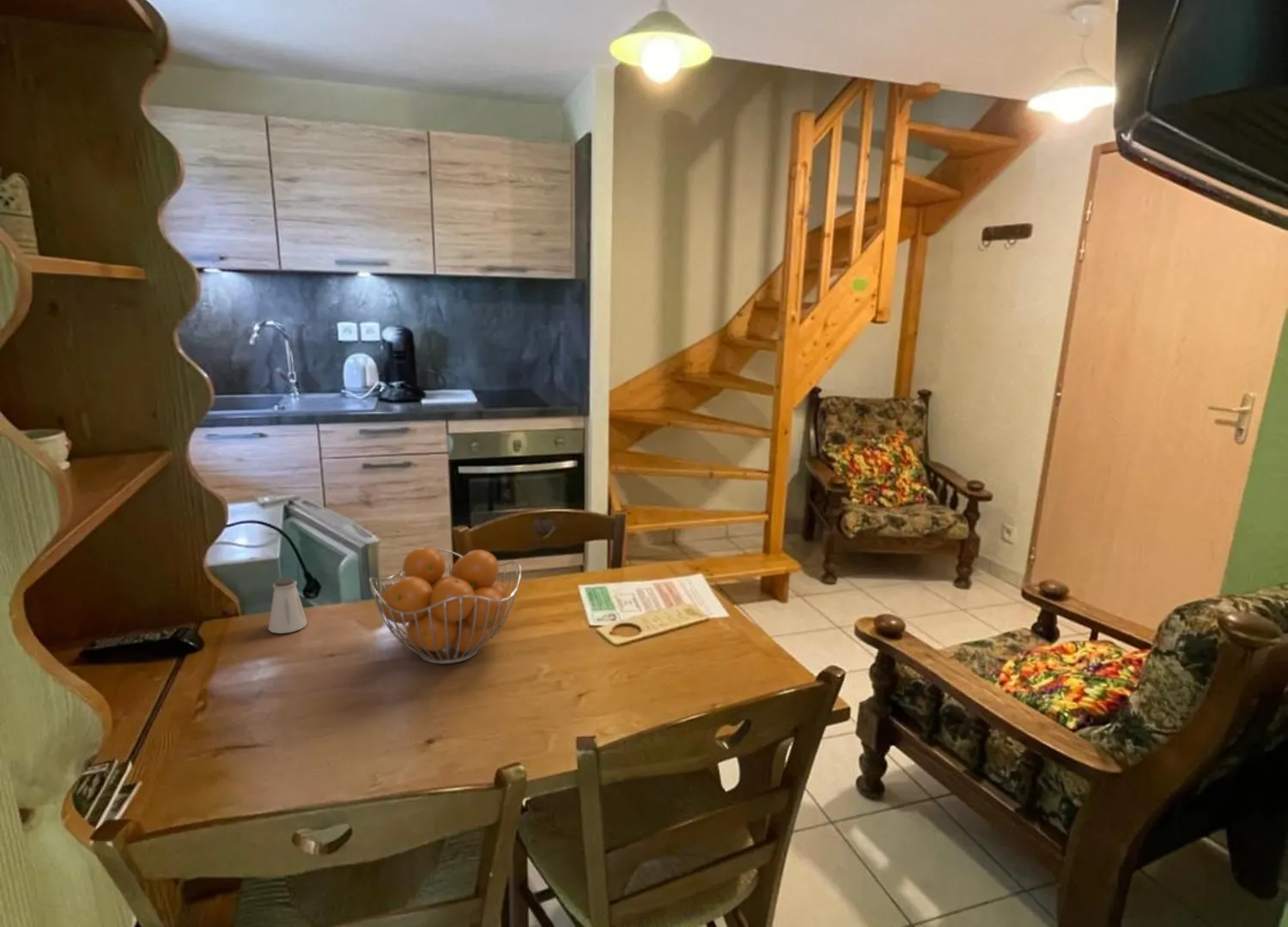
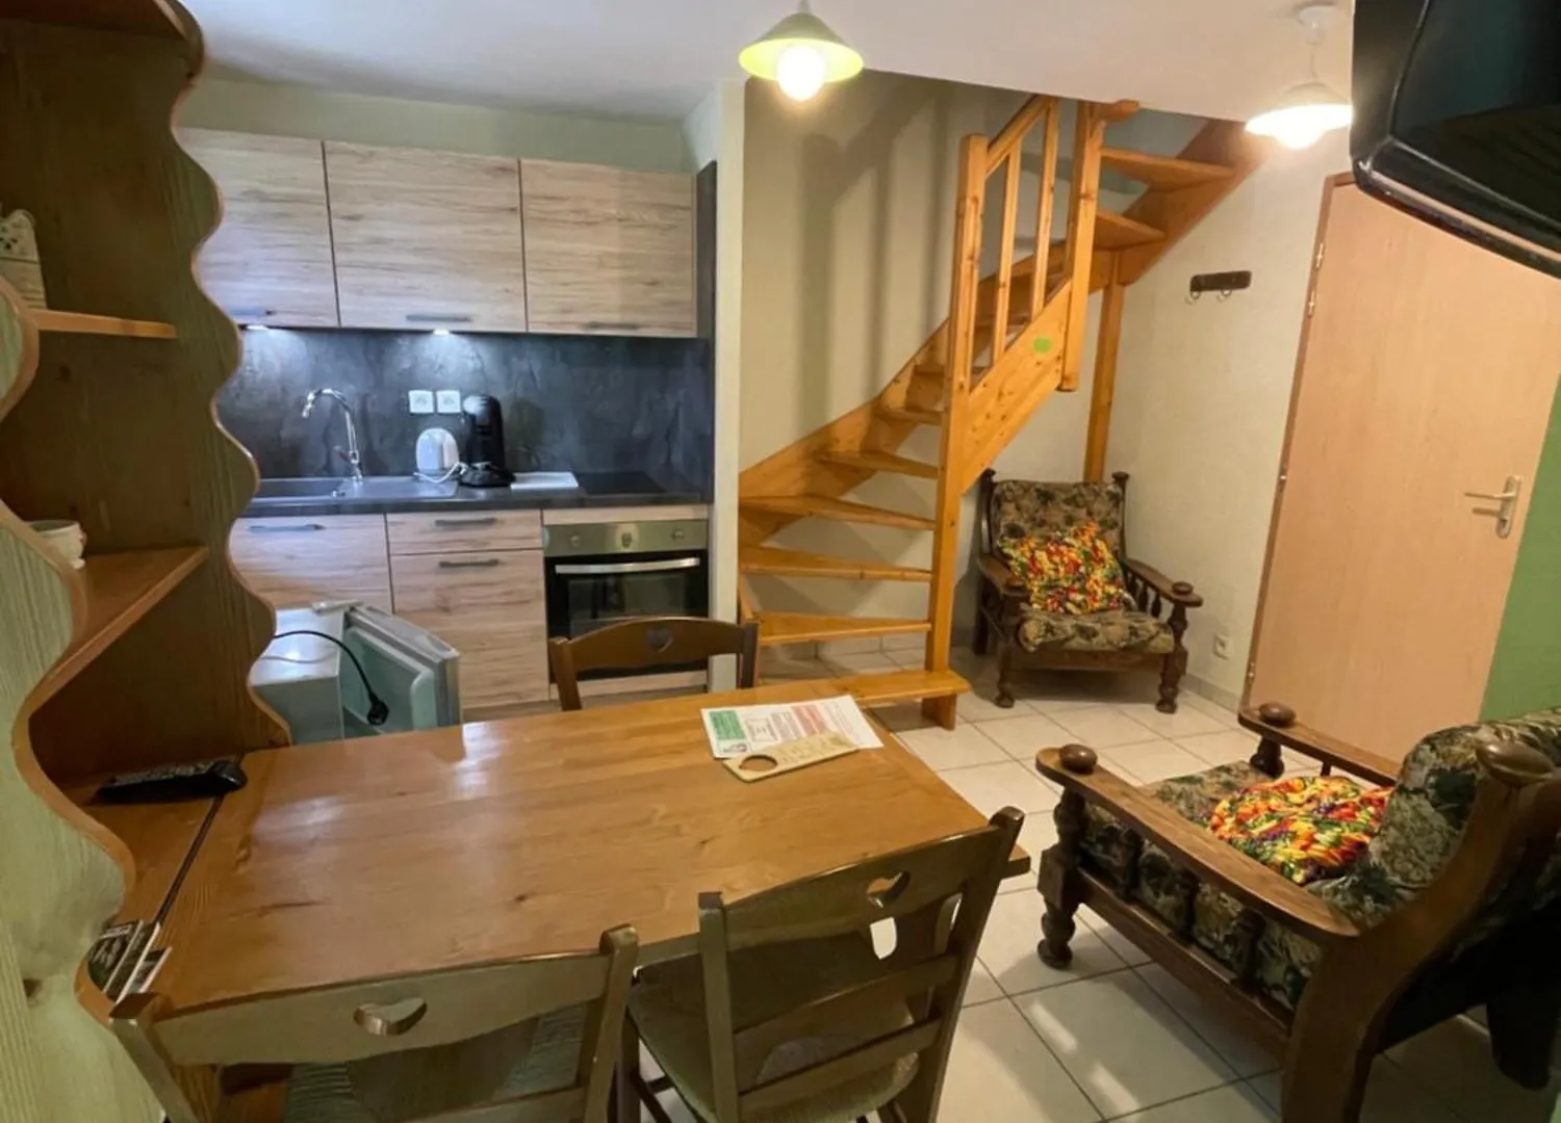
- saltshaker [267,577,308,634]
- fruit basket [368,546,522,665]
